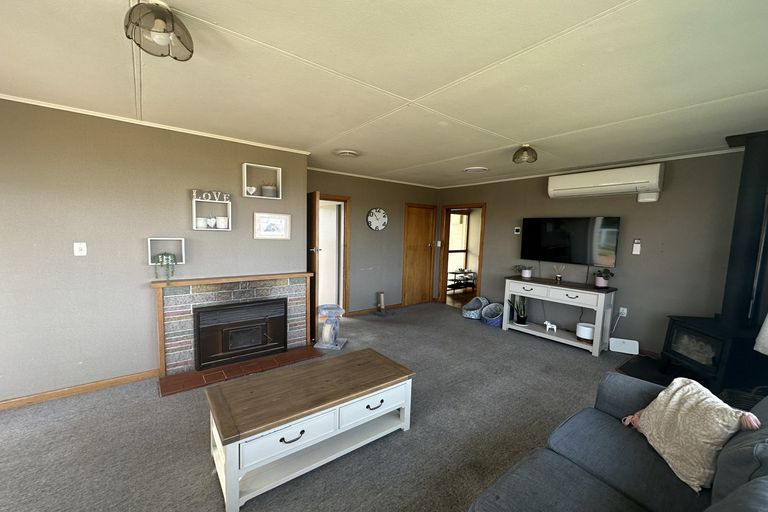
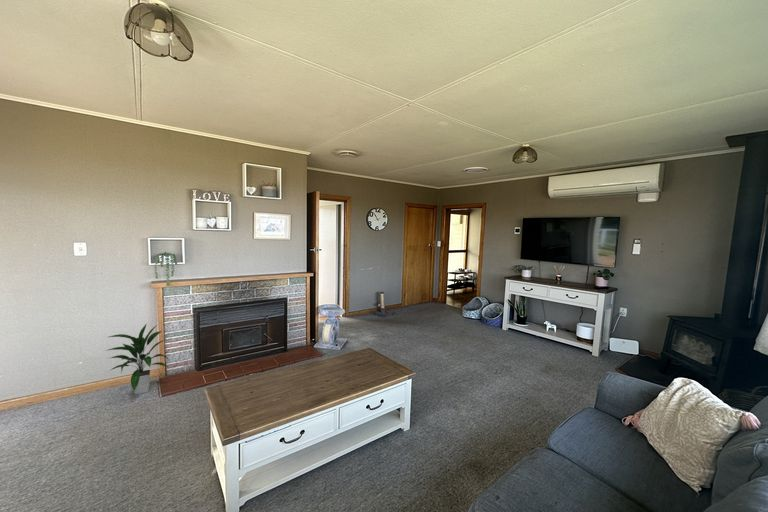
+ indoor plant [104,322,170,396]
